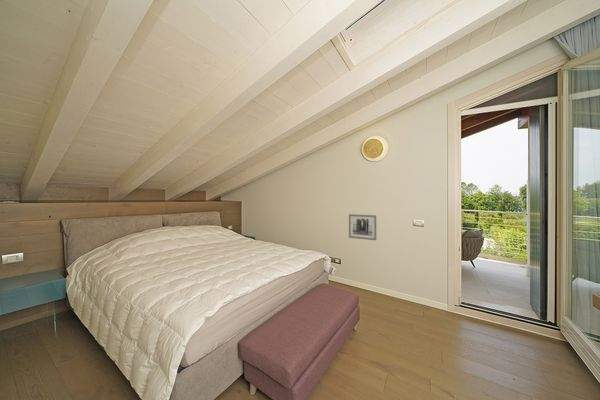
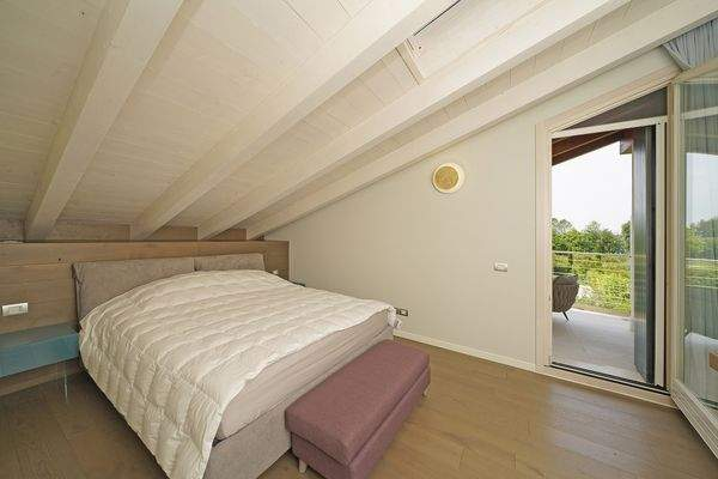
- wall art [348,213,378,241]
